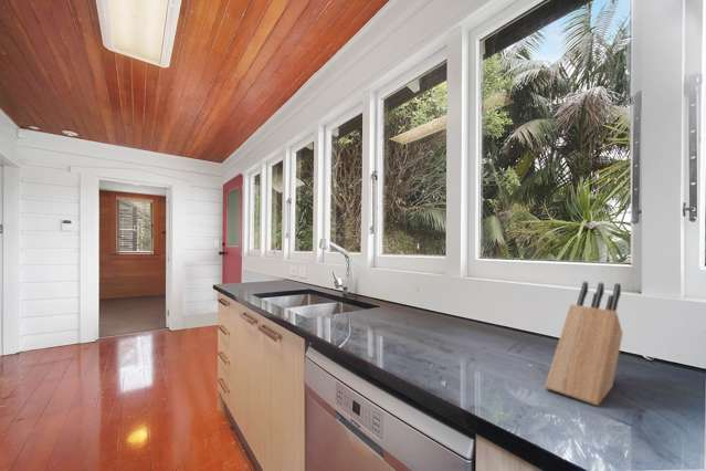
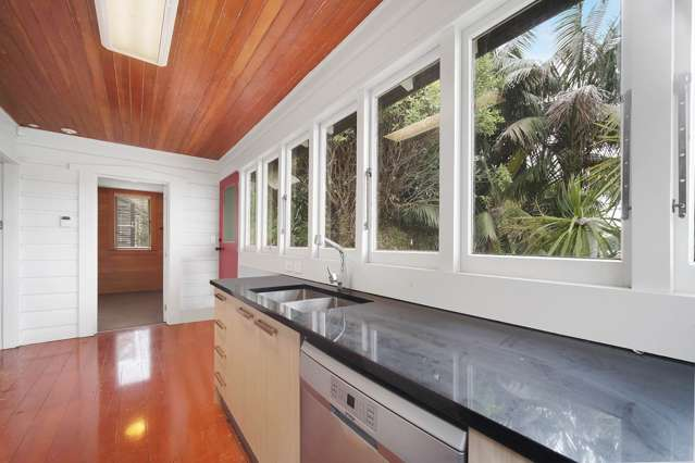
- knife block [544,281,624,407]
